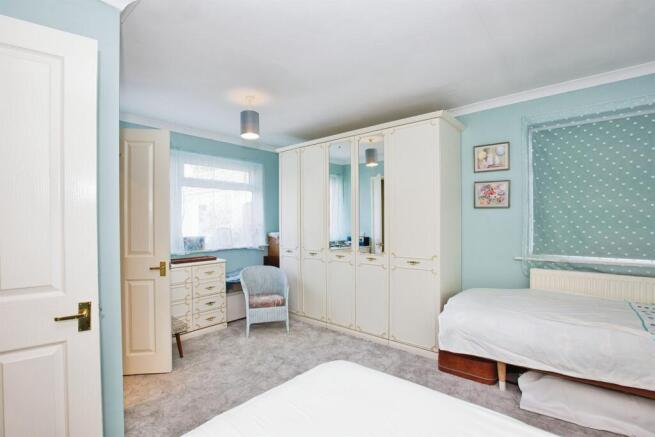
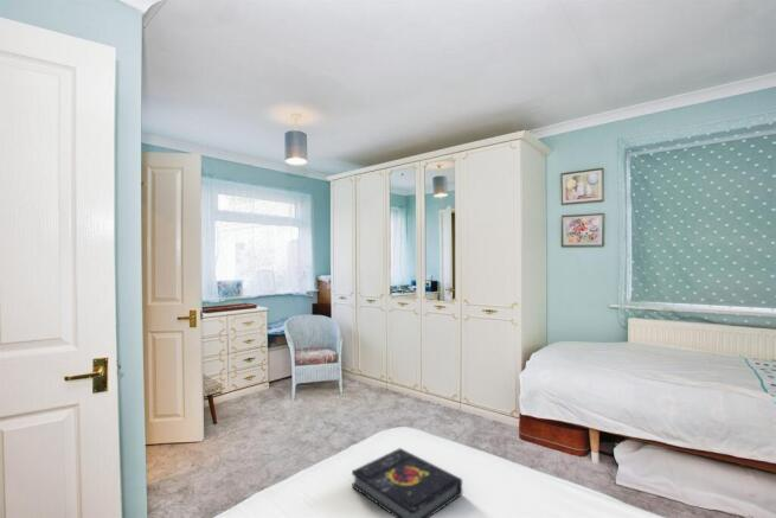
+ book [351,447,463,518]
